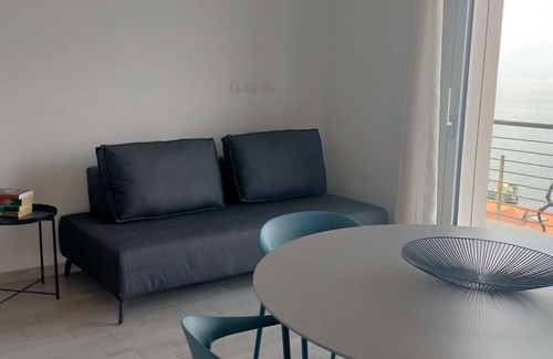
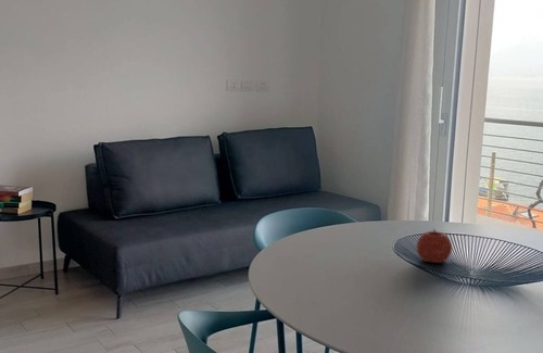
+ fruit [416,227,453,264]
